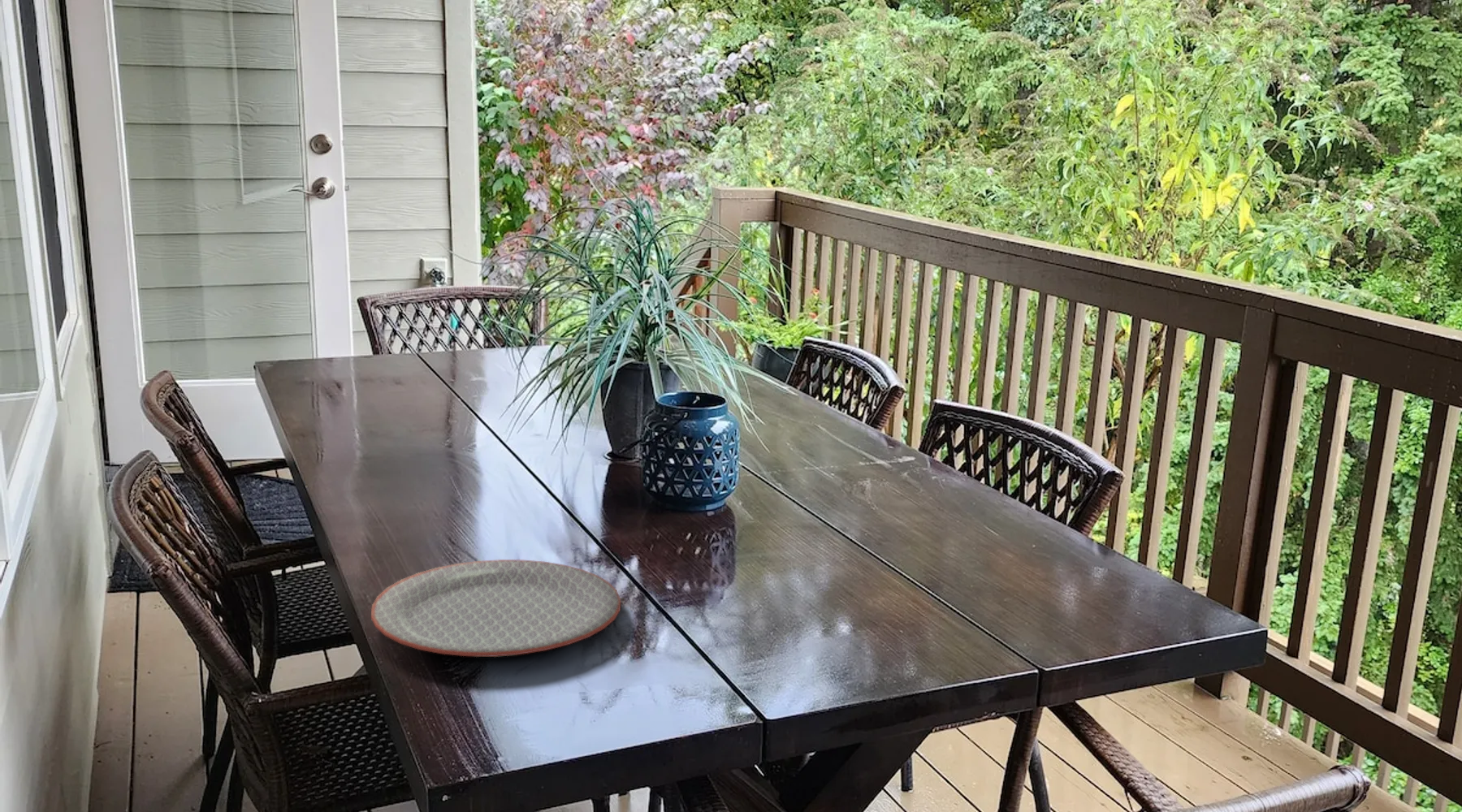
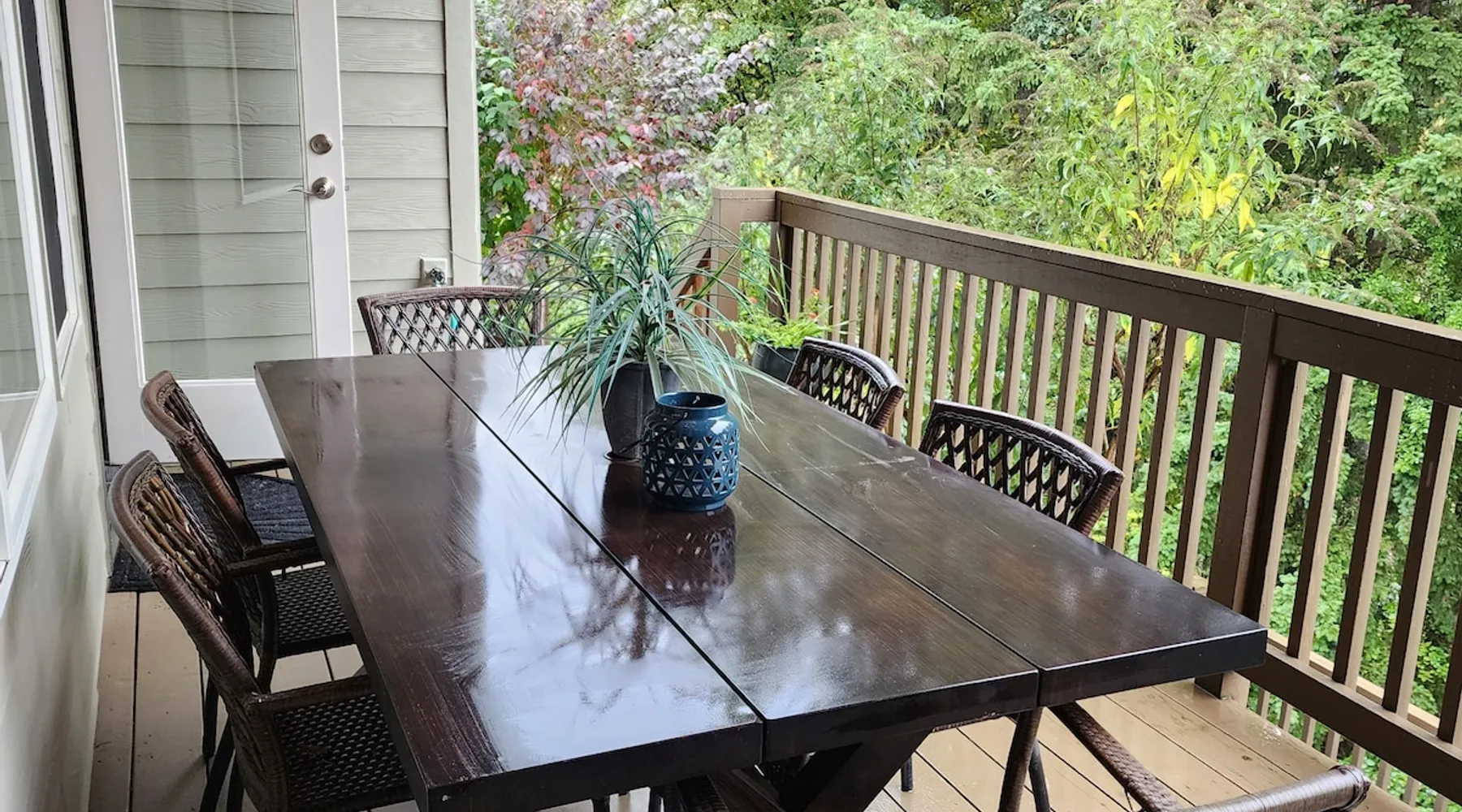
- plate [370,559,621,658]
